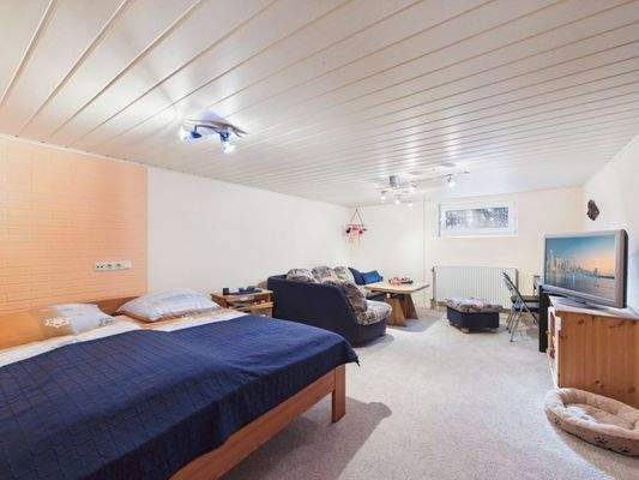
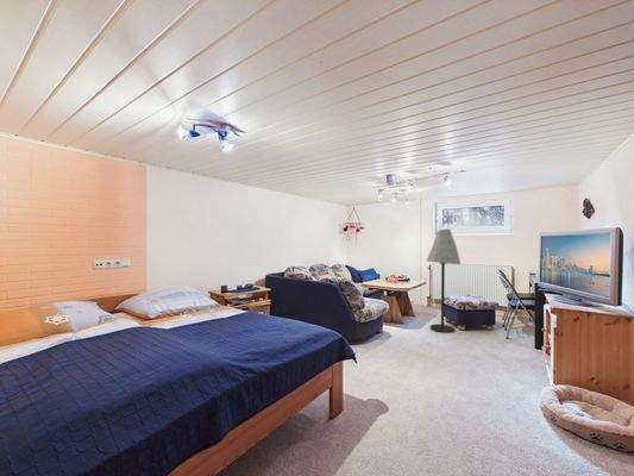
+ floor lamp [426,228,462,334]
